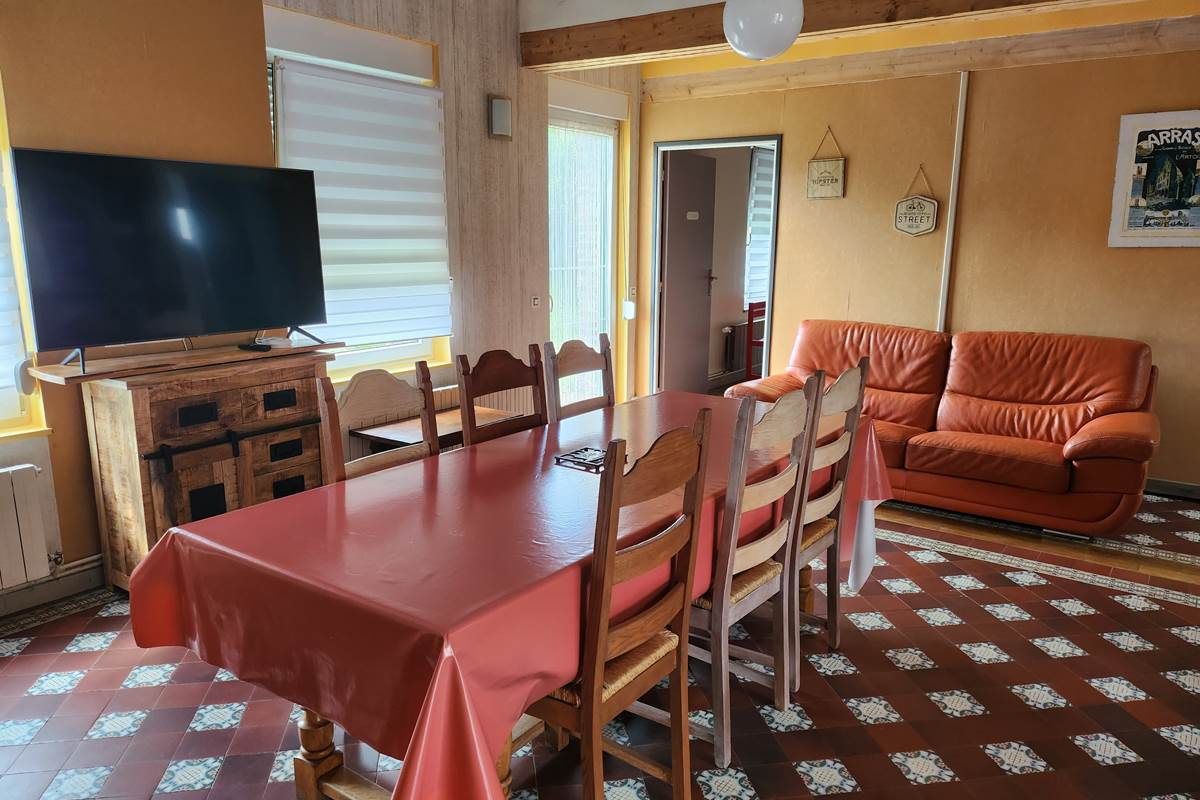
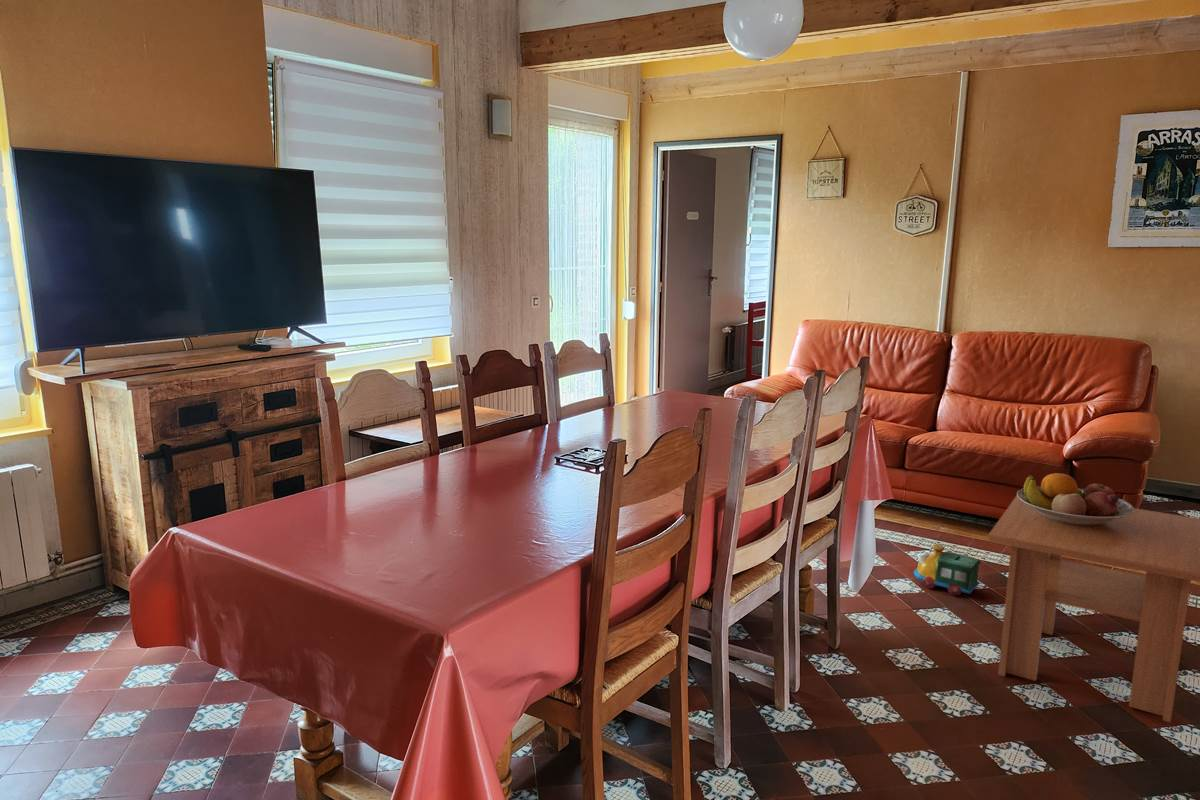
+ fruit bowl [1016,472,1135,526]
+ toy train [912,543,981,597]
+ coffee table [987,495,1200,724]
